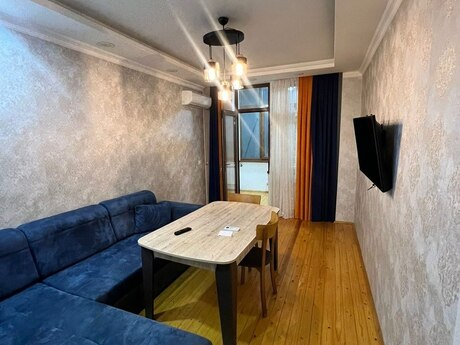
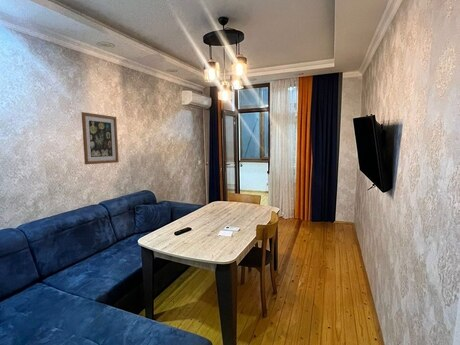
+ wall art [80,111,120,165]
